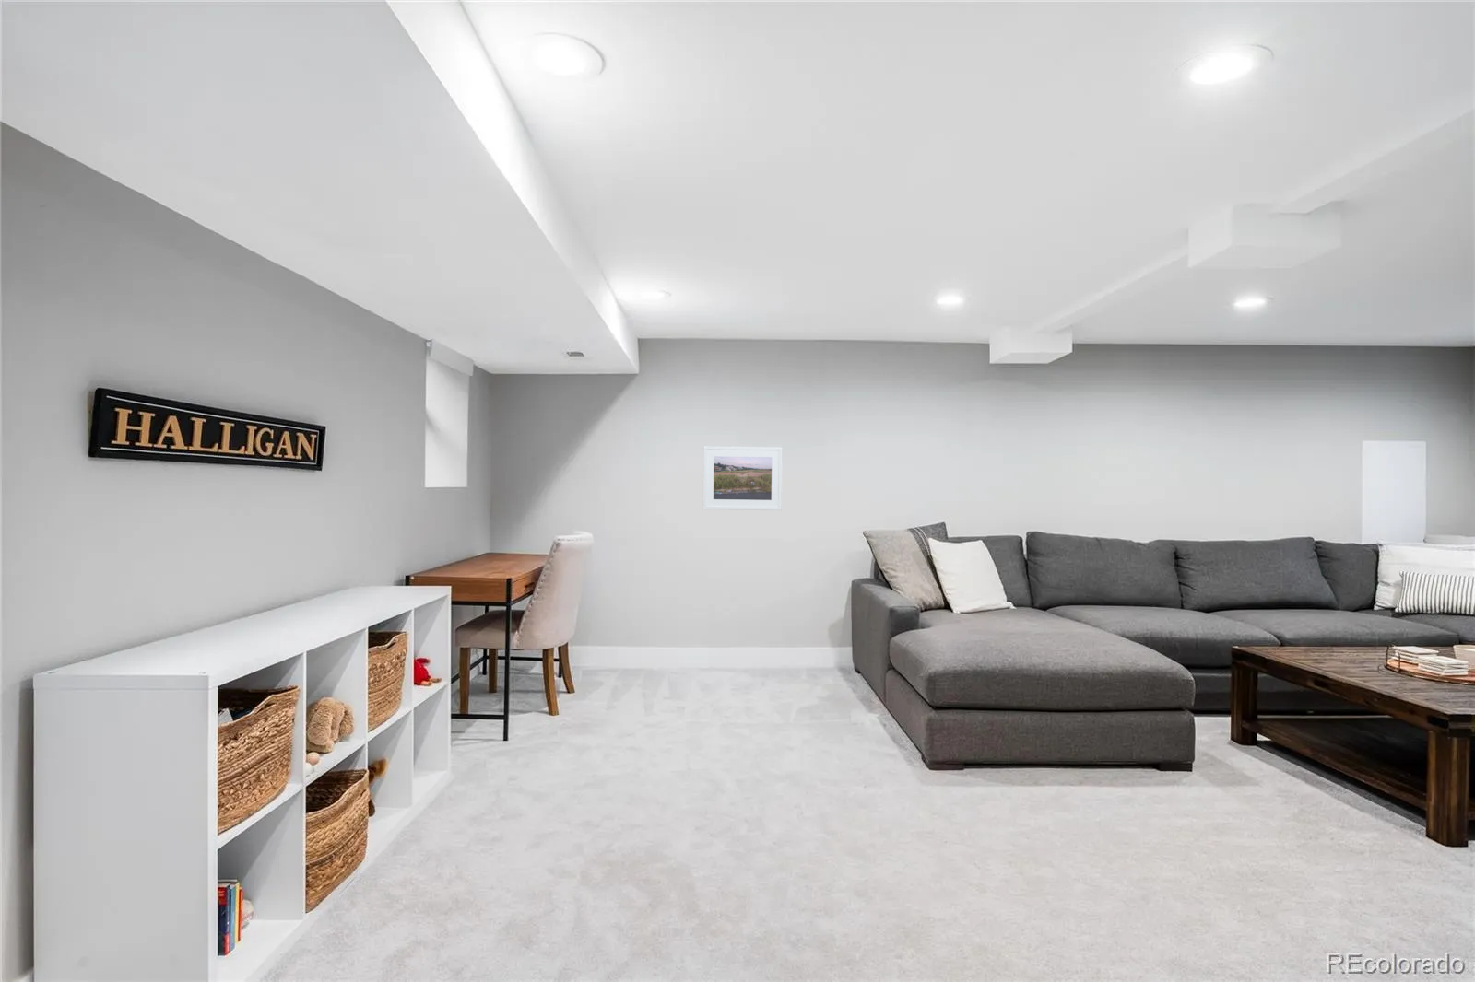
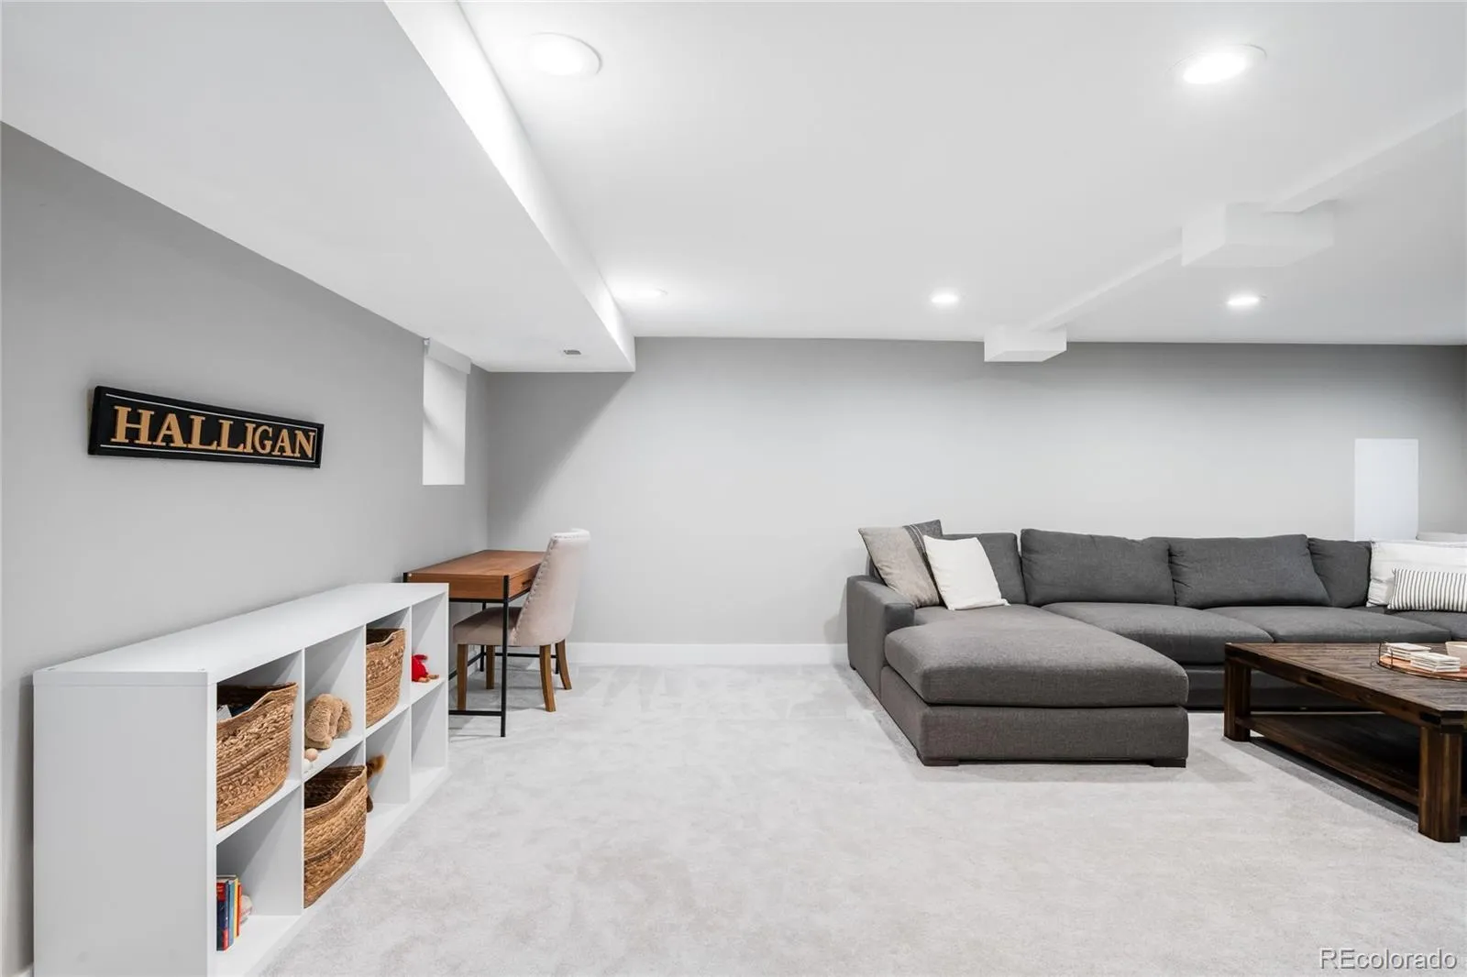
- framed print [702,445,784,511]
